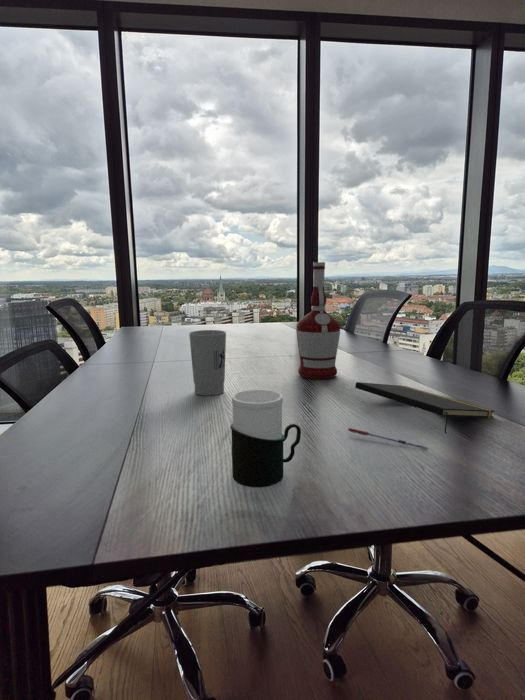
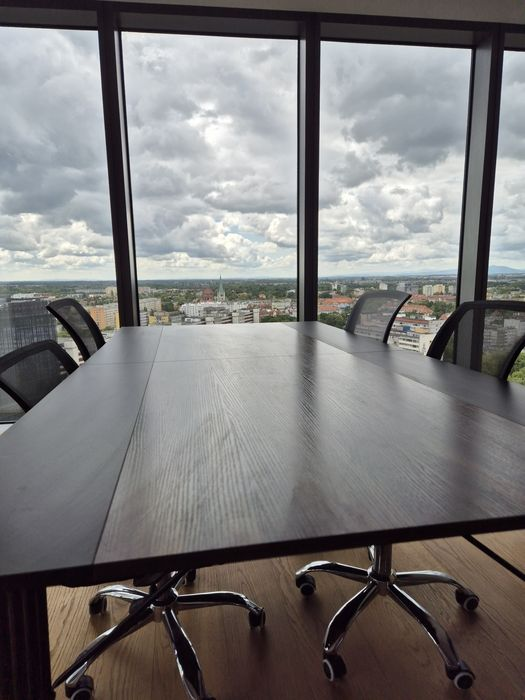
- pen [347,427,429,451]
- cup [229,388,302,488]
- cup [188,329,227,396]
- alcohol [295,261,341,380]
- notepad [354,381,496,435]
